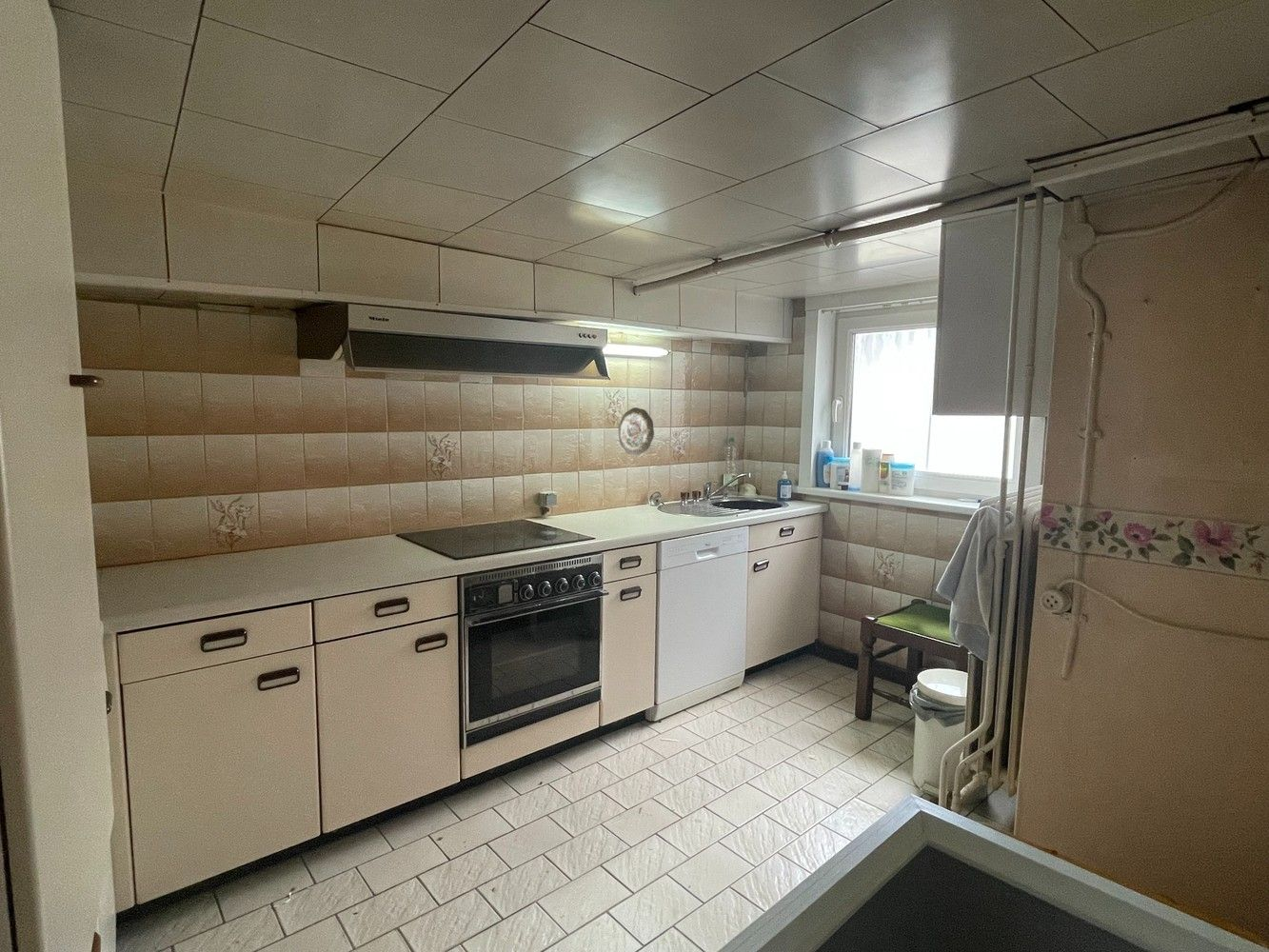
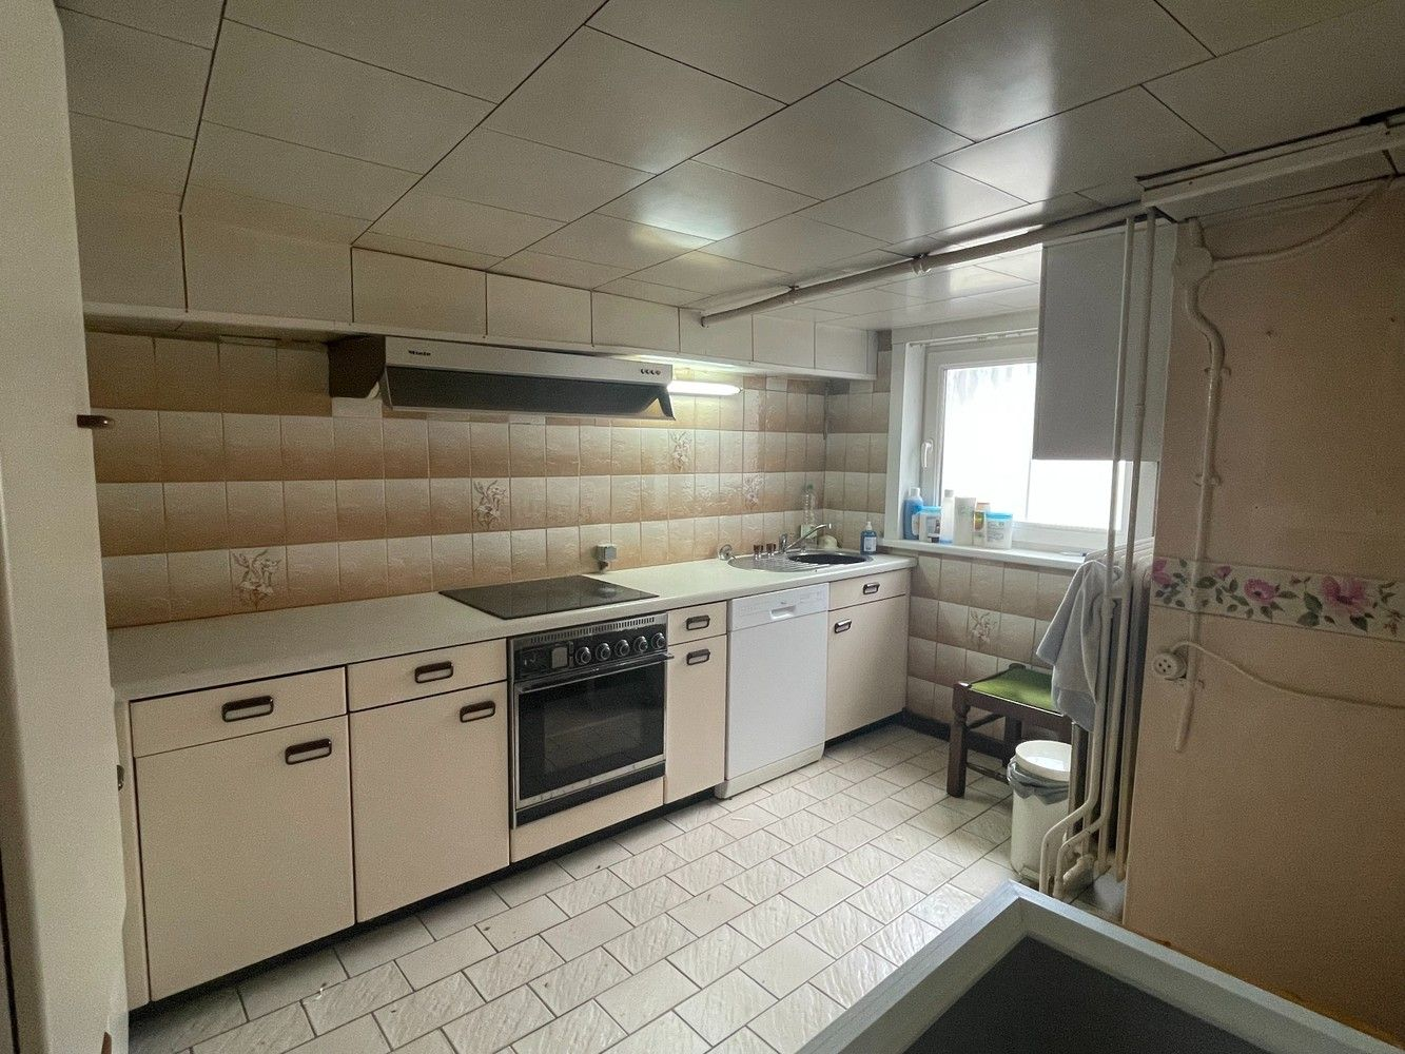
- decorative plate [618,407,655,456]
